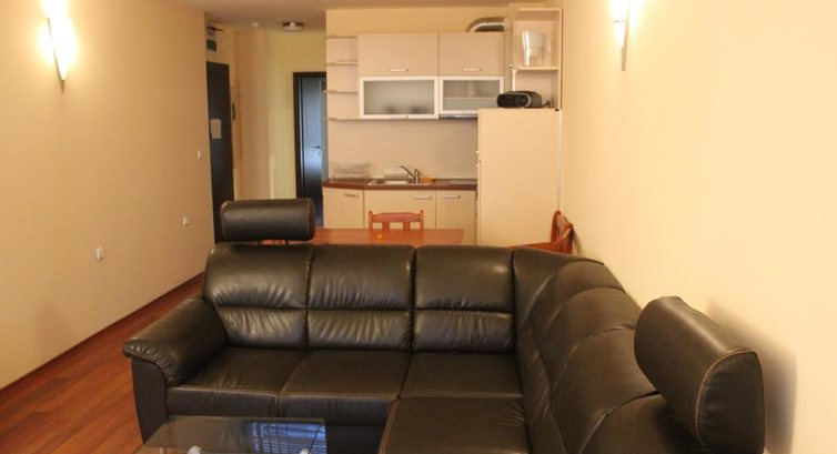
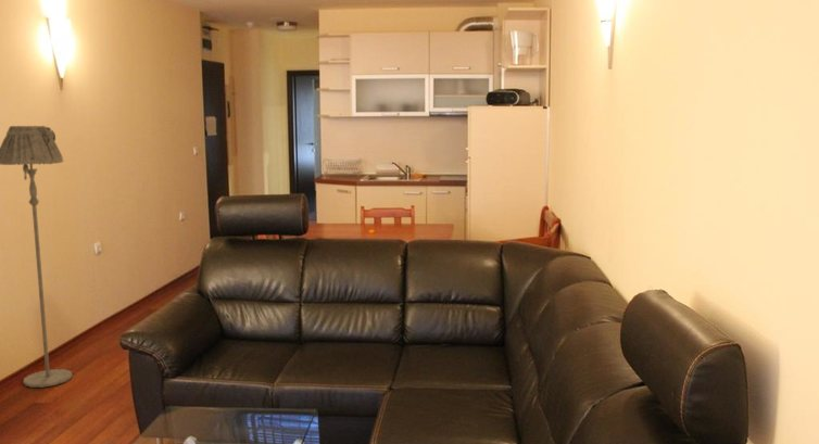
+ floor lamp [0,125,74,389]
